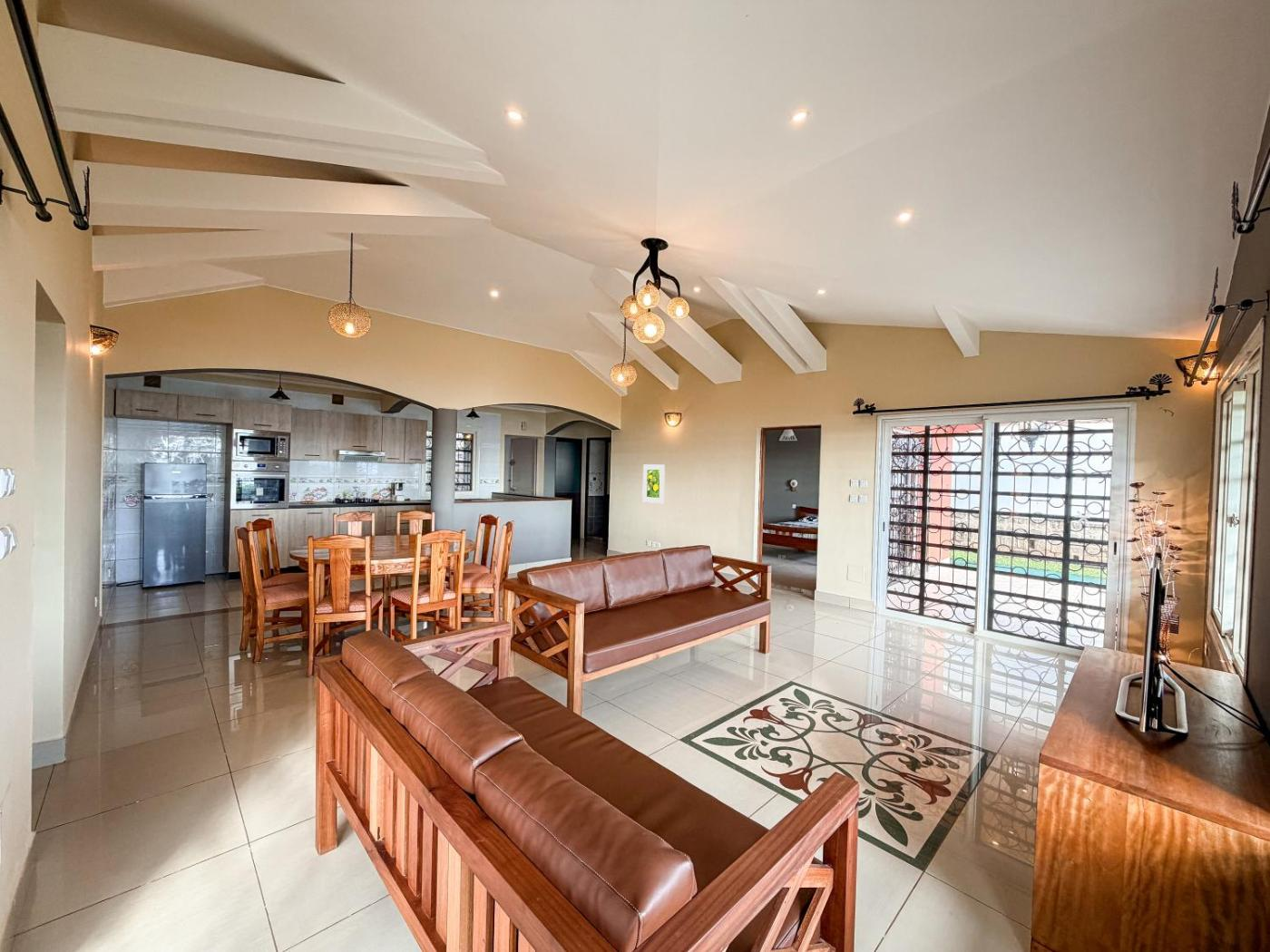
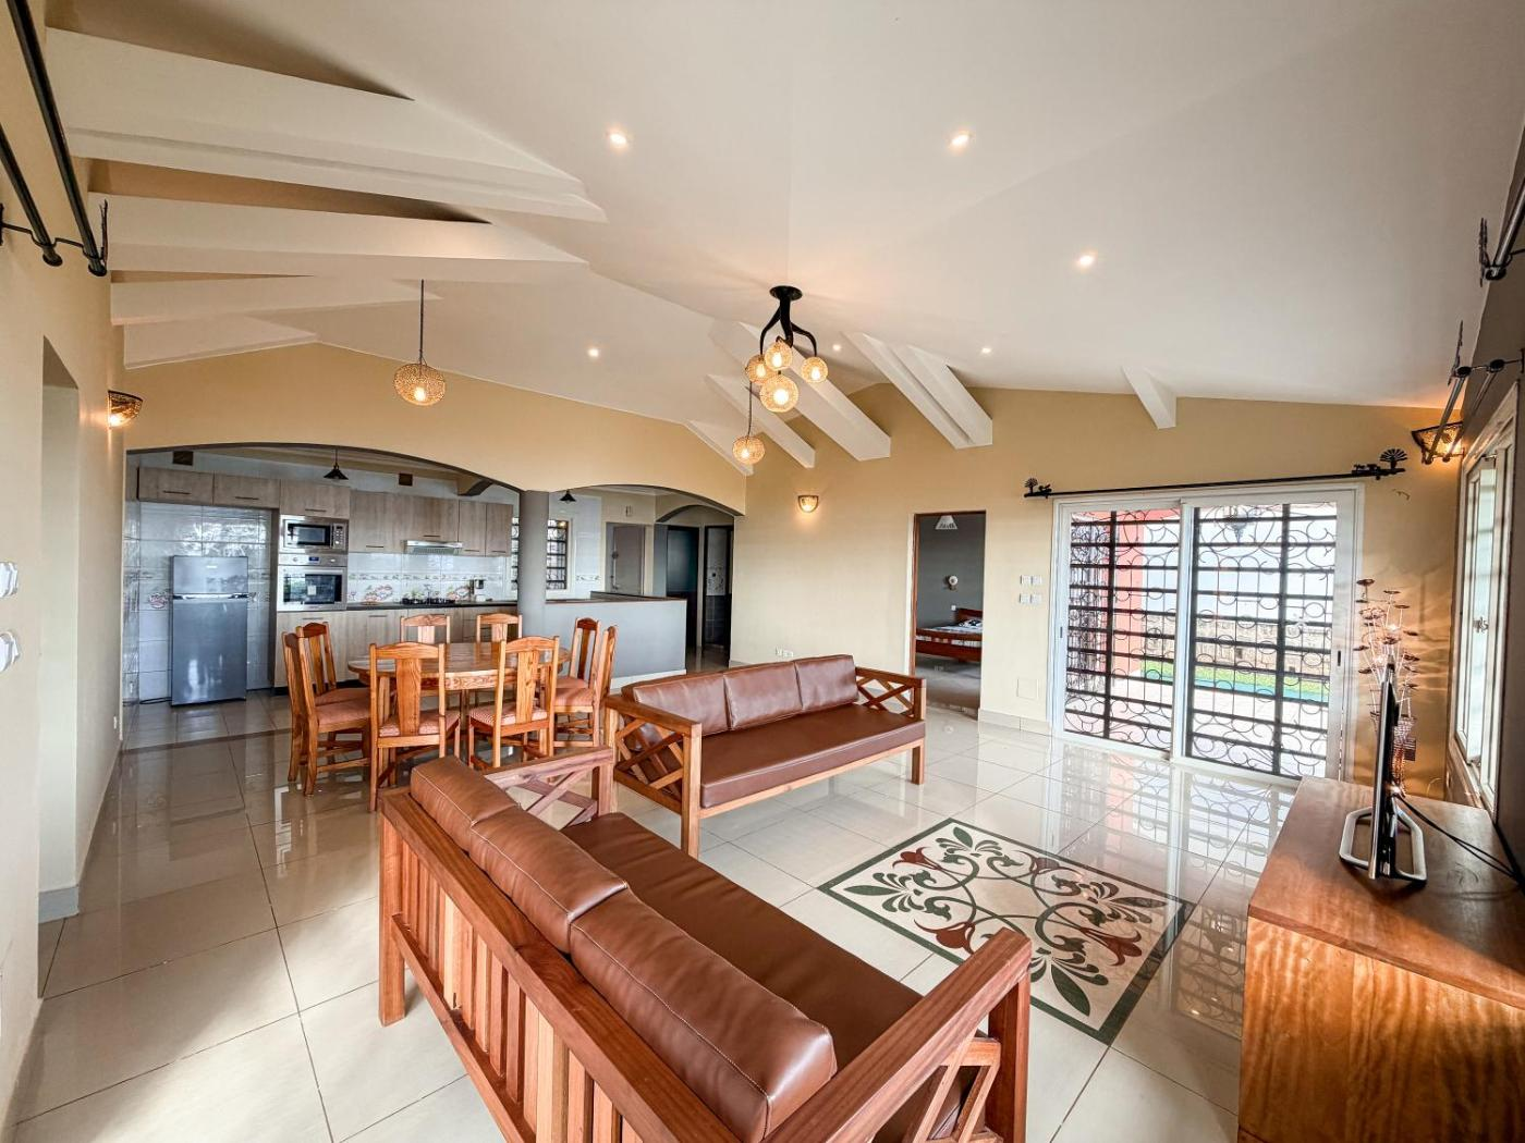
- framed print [641,463,666,504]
